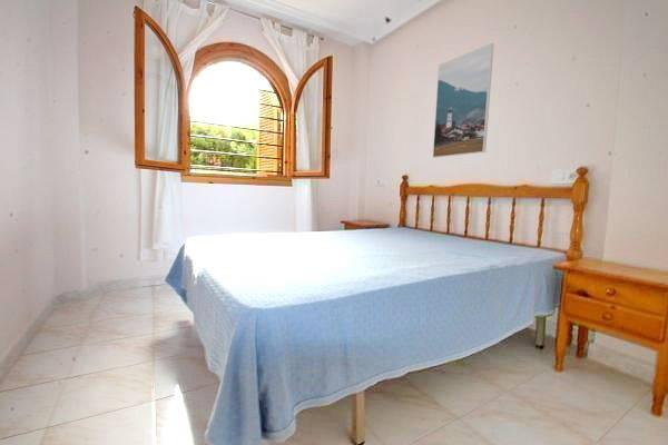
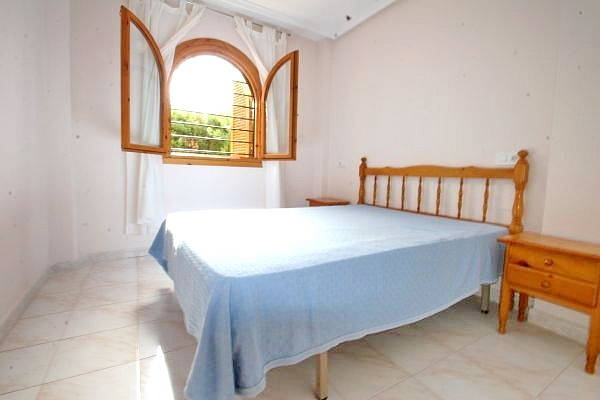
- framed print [432,42,494,159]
